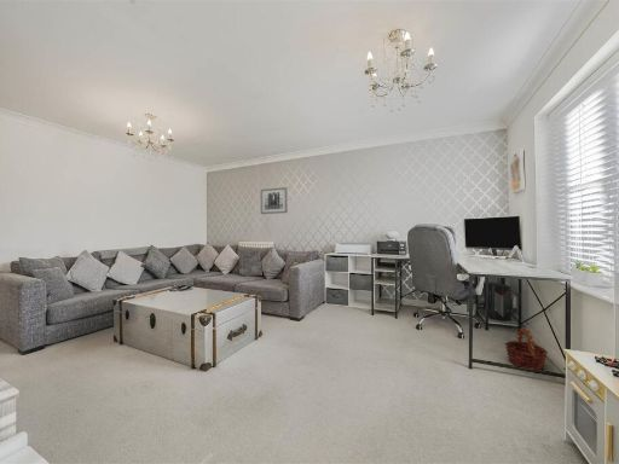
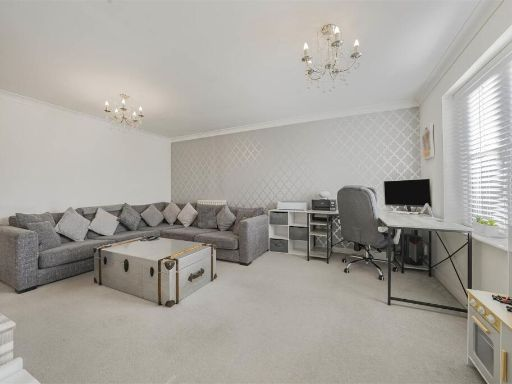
- wall art [260,186,289,215]
- basket [503,326,549,371]
